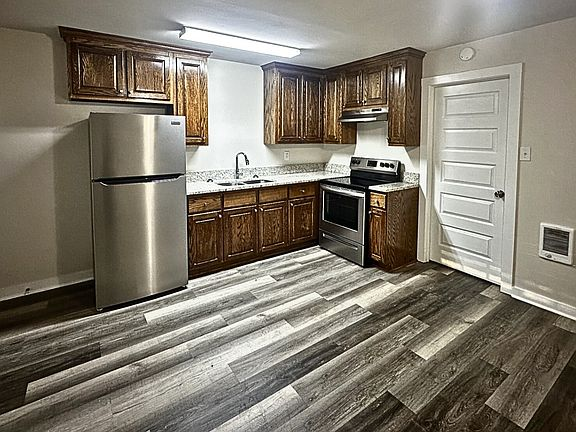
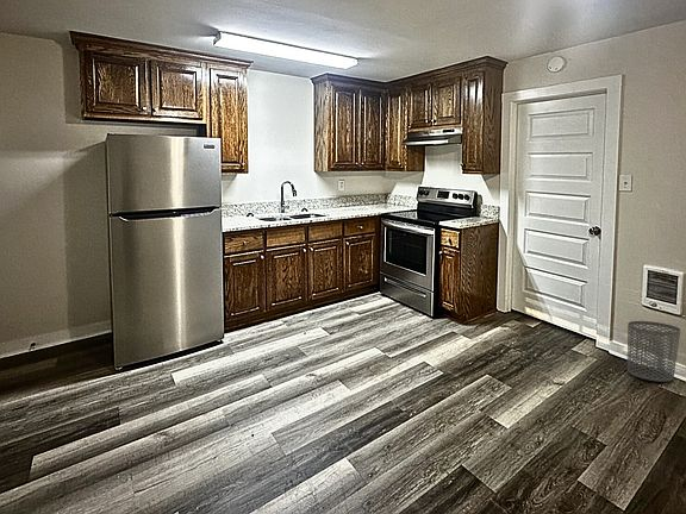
+ waste bin [626,320,681,383]
